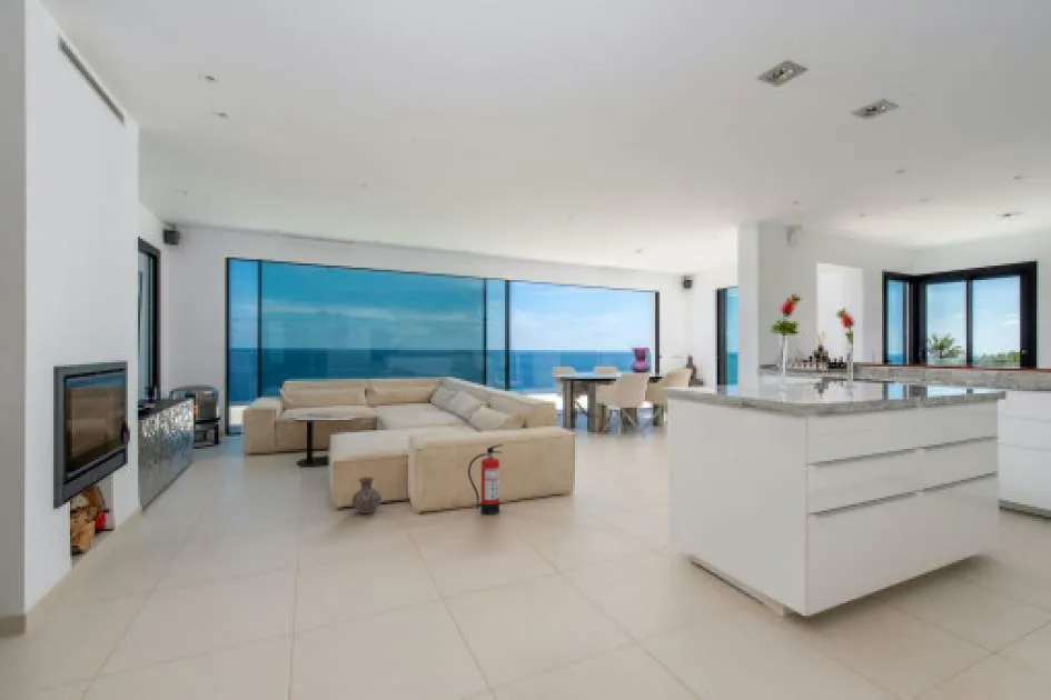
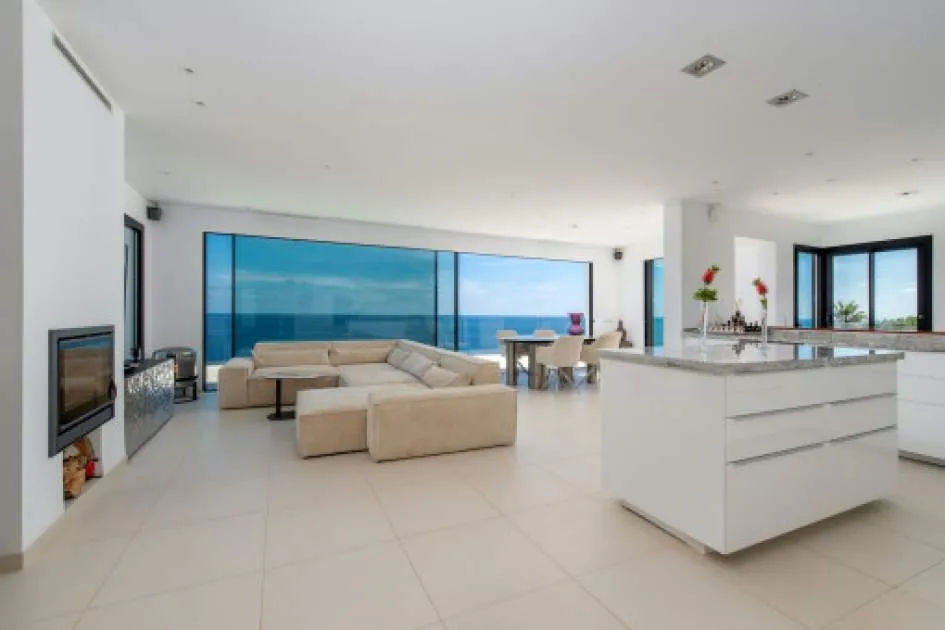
- fire extinguisher [467,443,505,516]
- ceramic jug [350,476,383,514]
